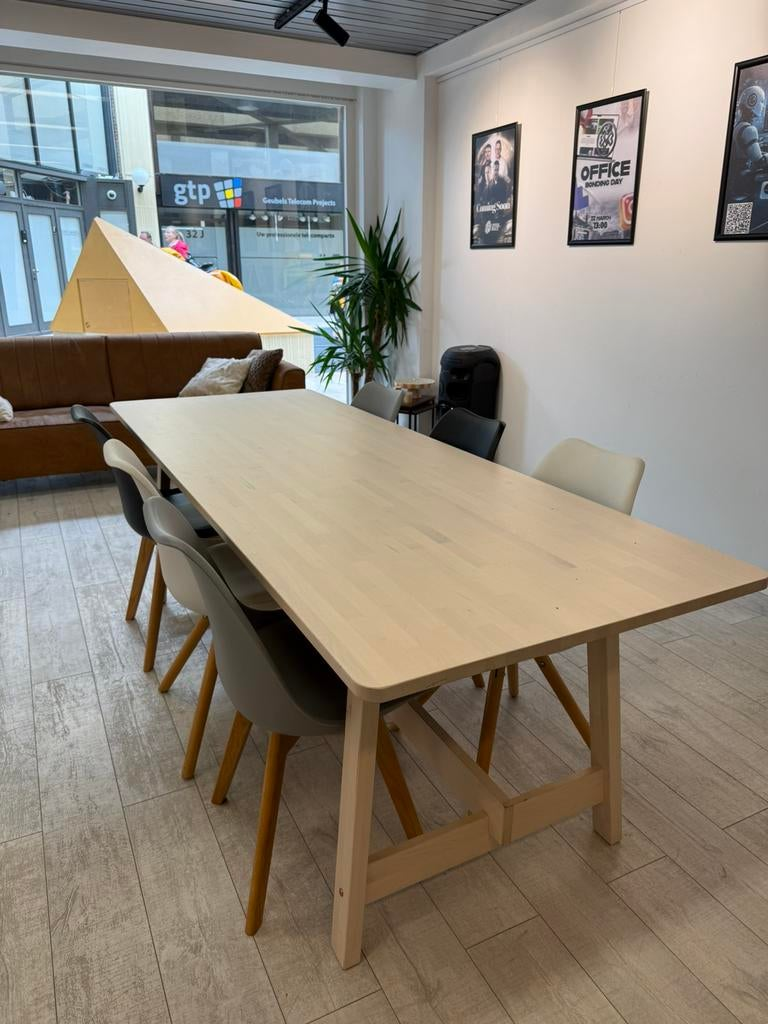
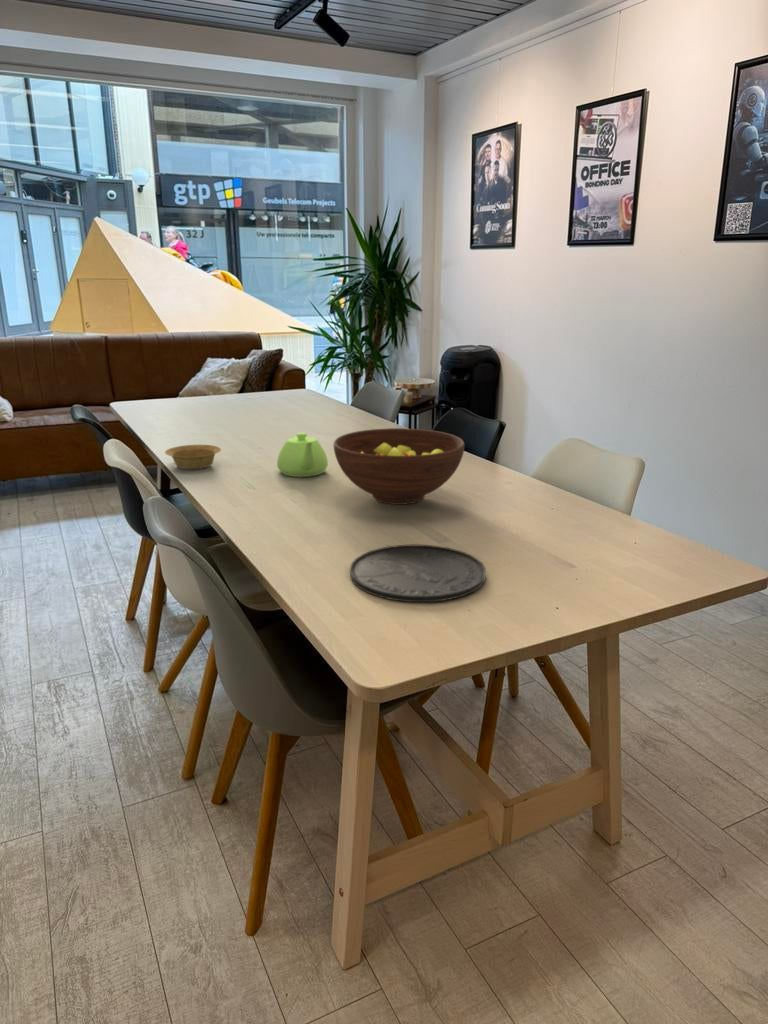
+ fruit bowl [333,427,465,506]
+ teapot [276,432,329,478]
+ bowl [164,444,222,470]
+ plate [349,544,487,603]
